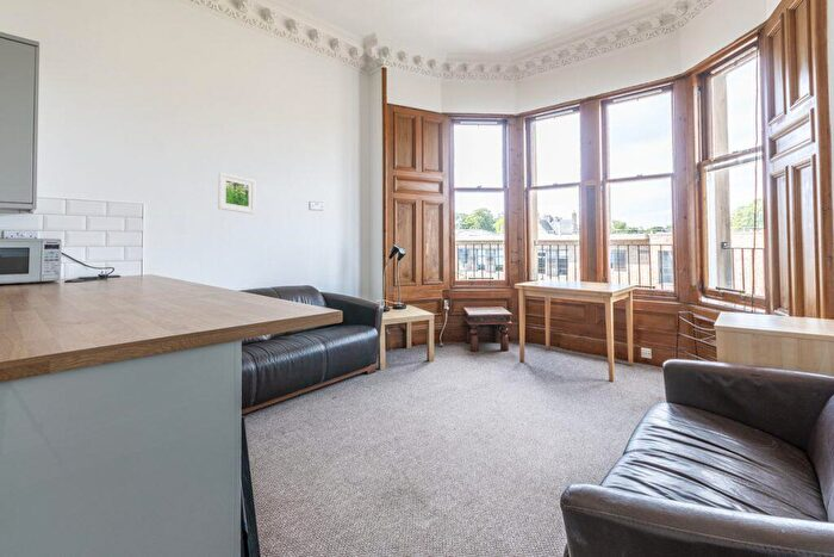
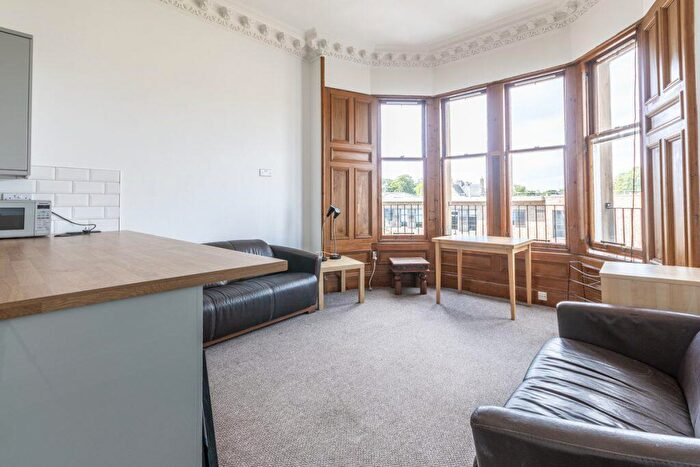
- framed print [217,172,256,215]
